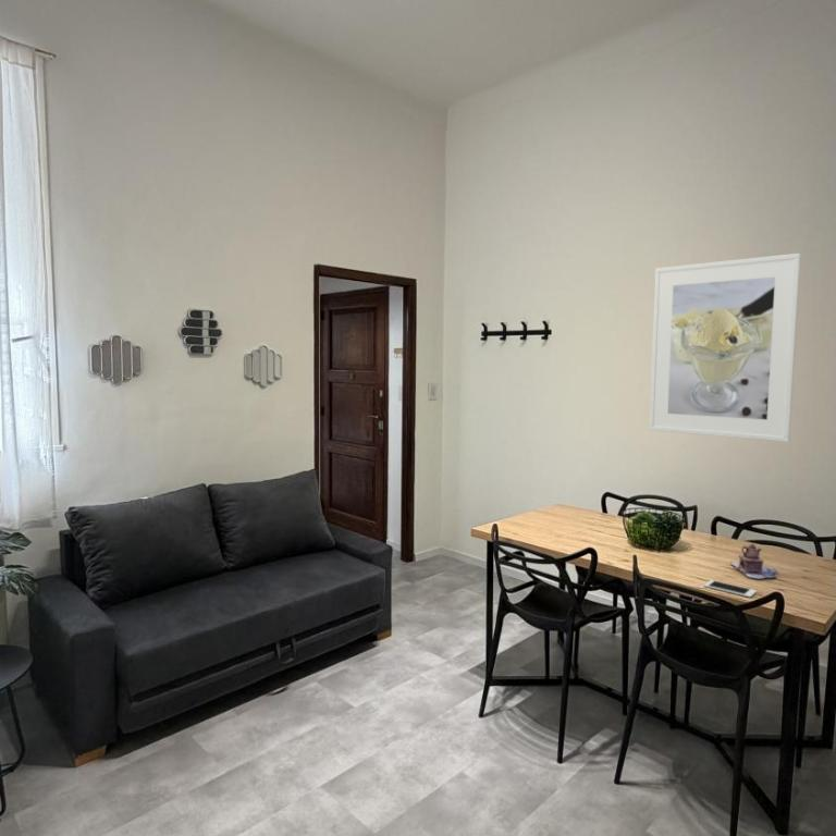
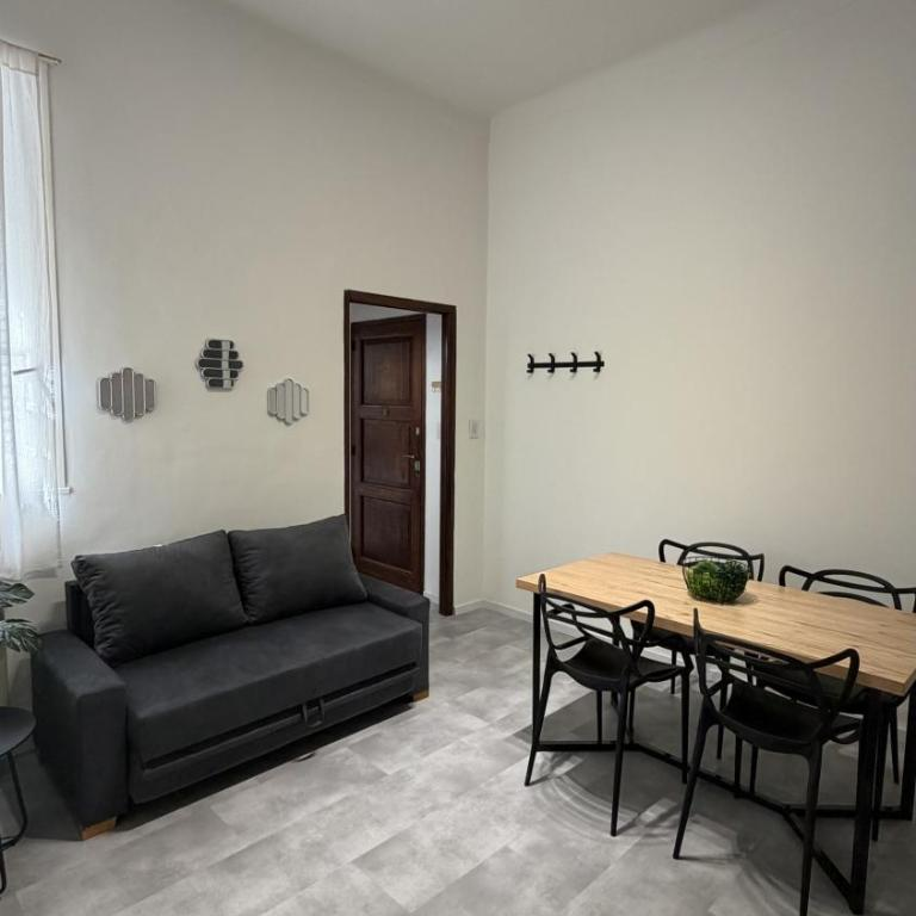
- cell phone [703,579,758,599]
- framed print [648,253,802,443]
- teapot [729,543,778,580]
